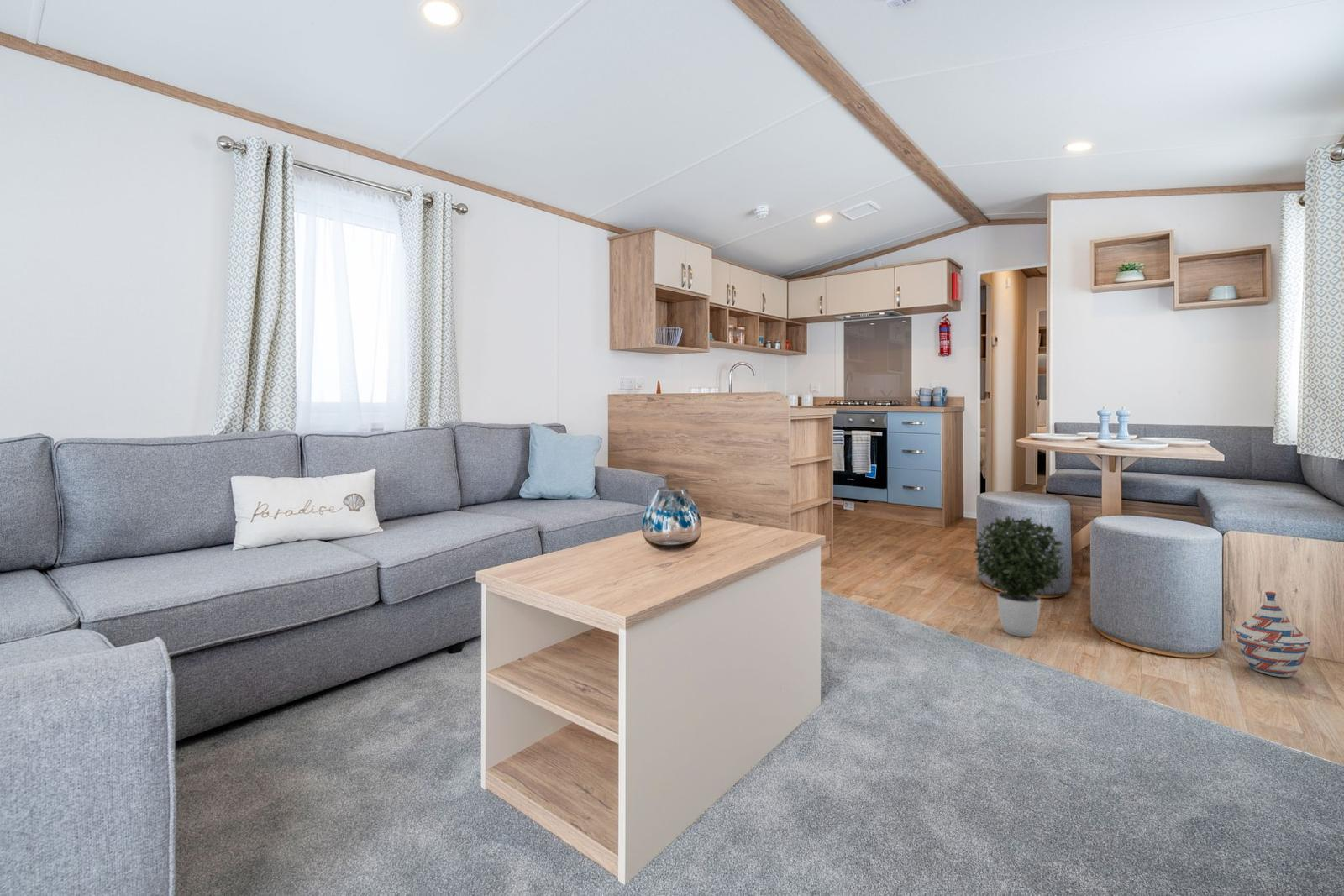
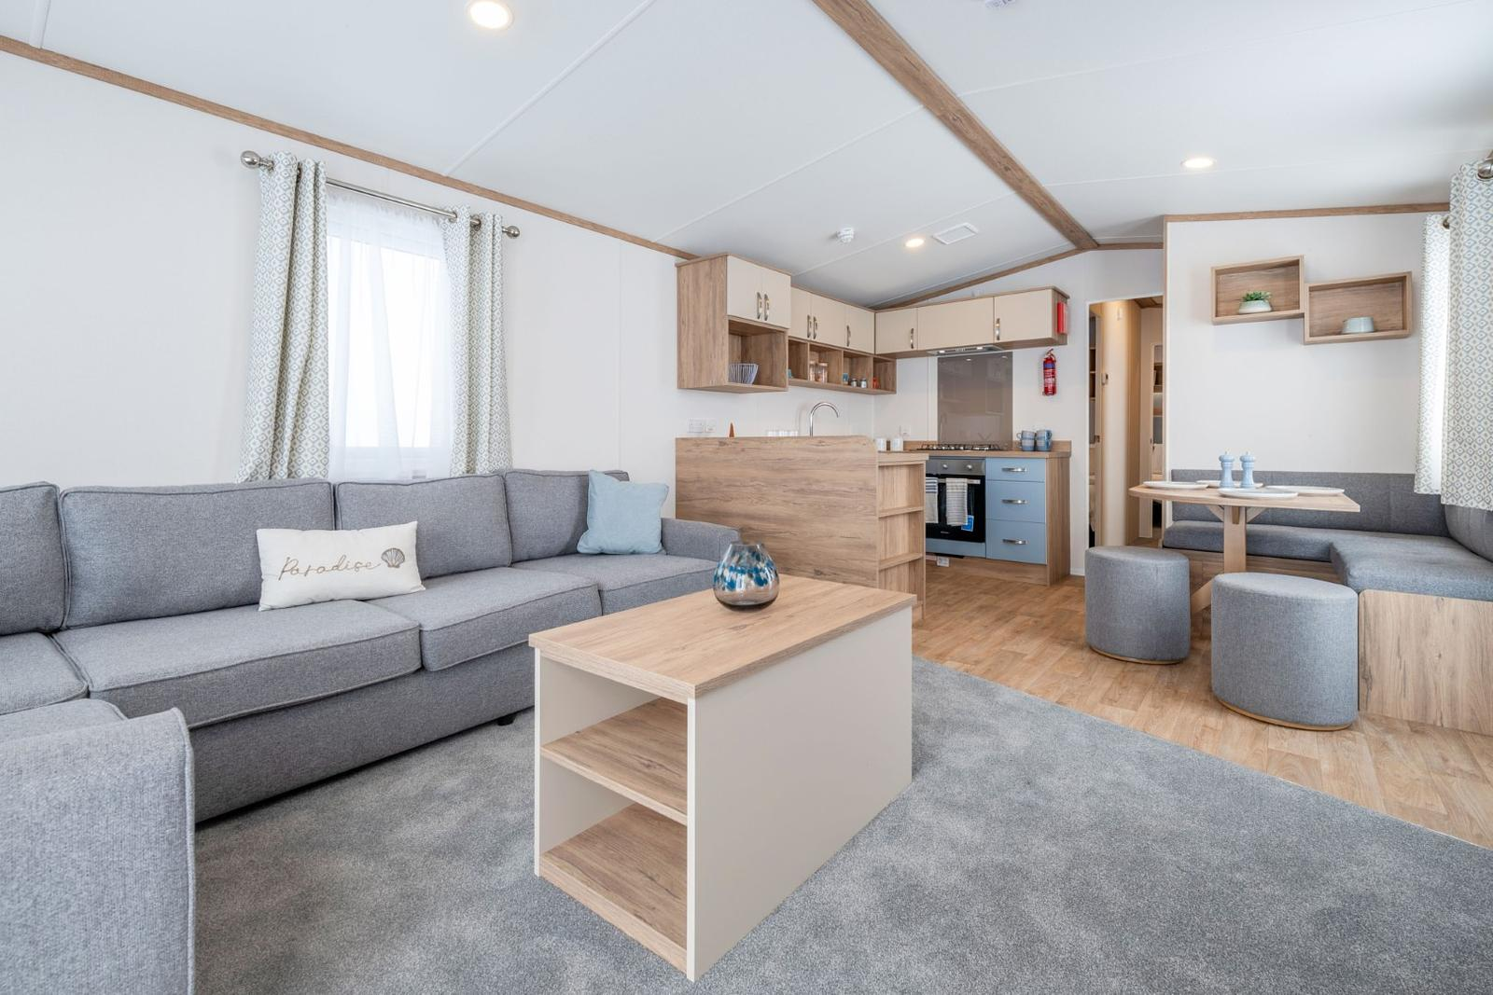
- woven basket [1232,591,1312,678]
- potted plant [971,515,1065,637]
